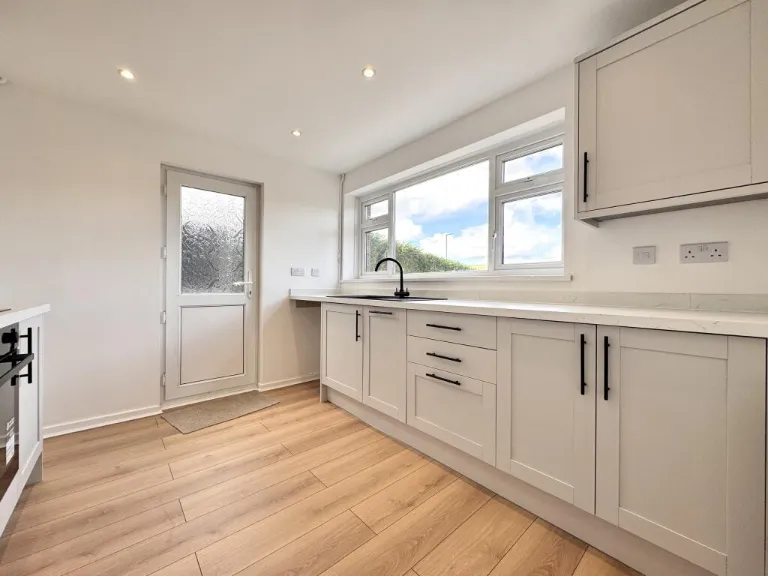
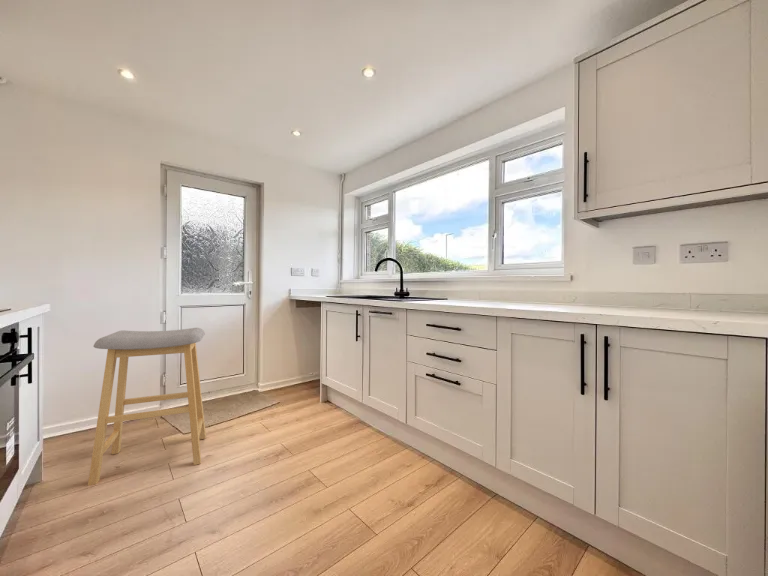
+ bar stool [87,327,207,487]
